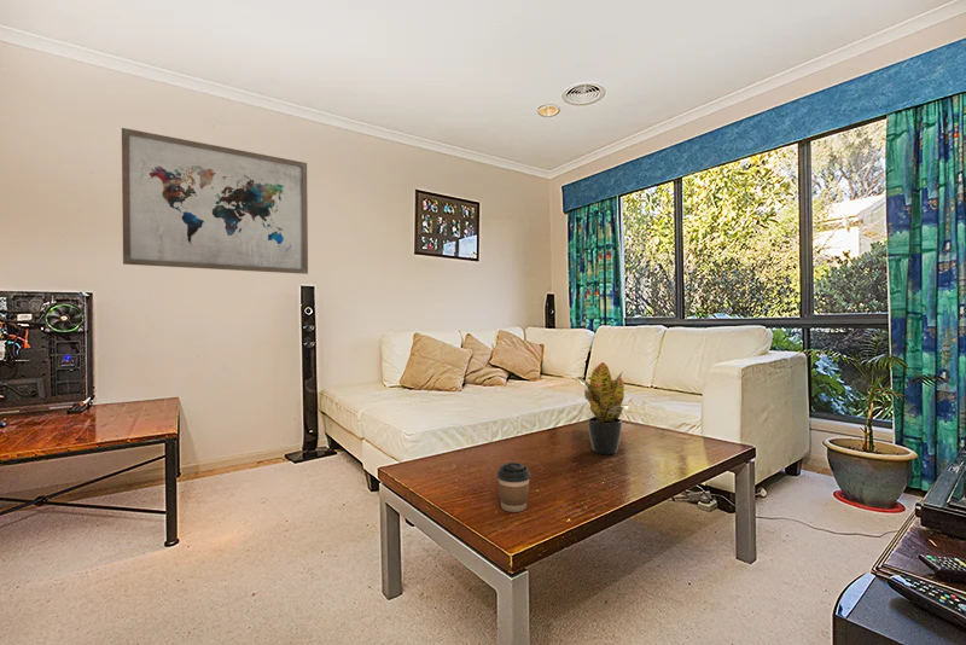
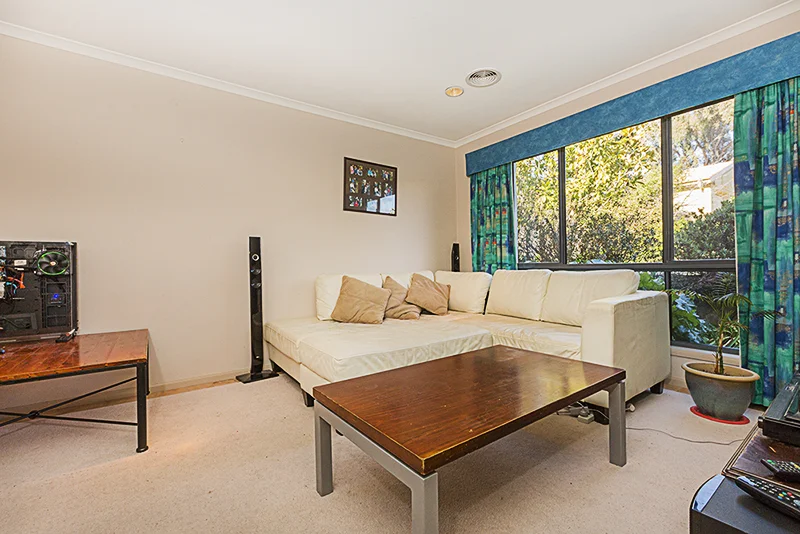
- potted plant [569,361,629,455]
- coffee cup [496,461,531,513]
- wall art [121,127,309,275]
